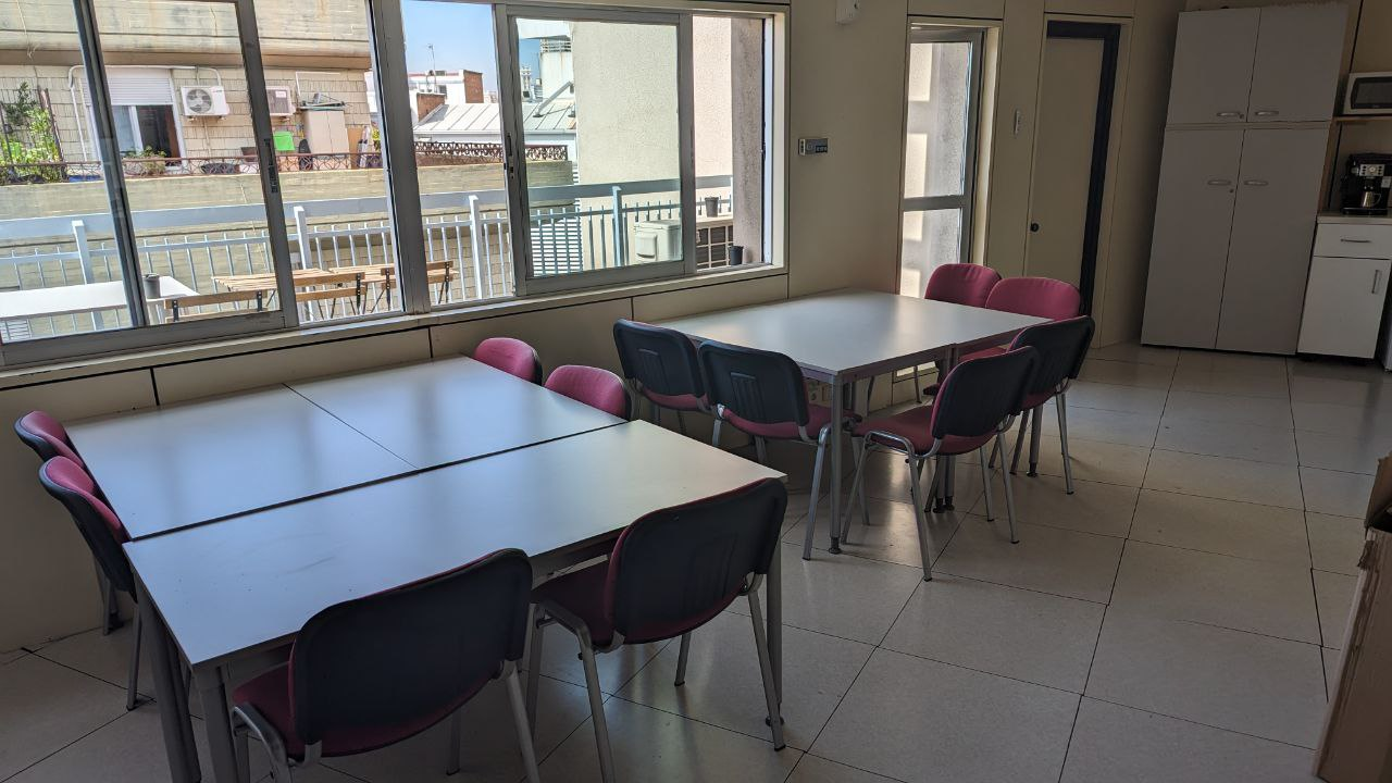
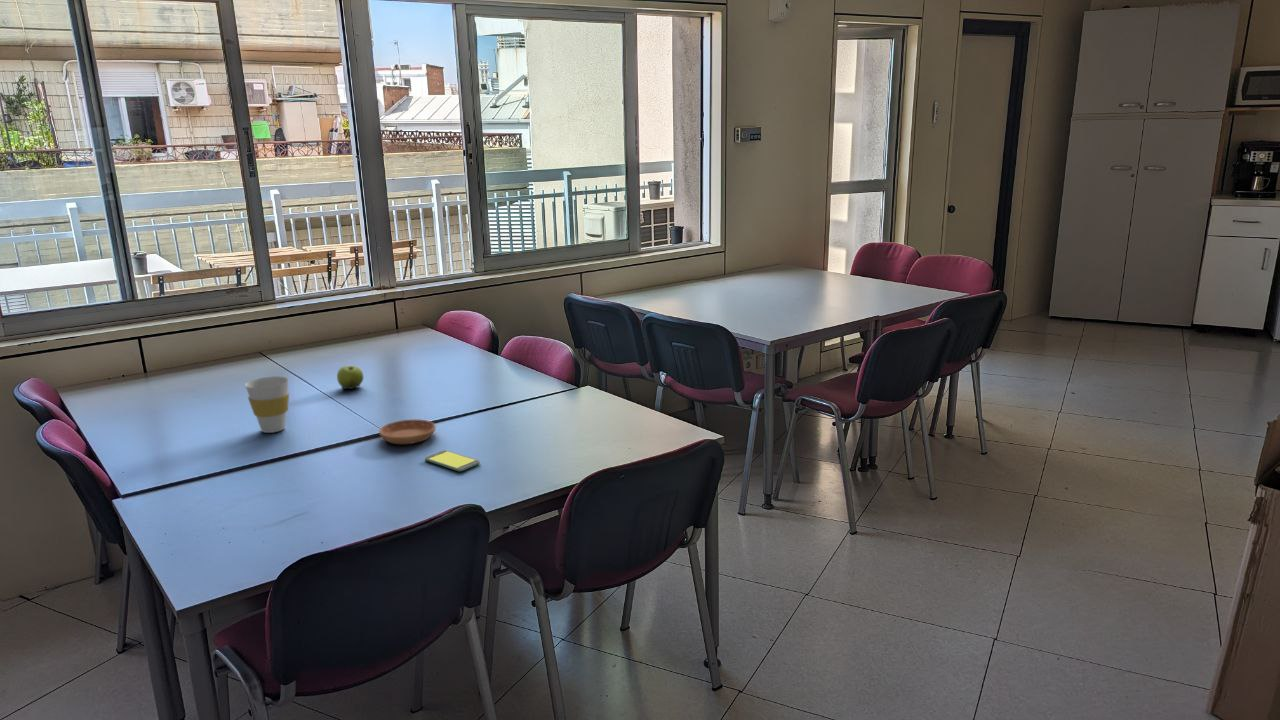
+ cup [244,375,290,434]
+ smartphone [424,449,481,472]
+ fruit [336,365,364,390]
+ saucer [378,419,437,445]
